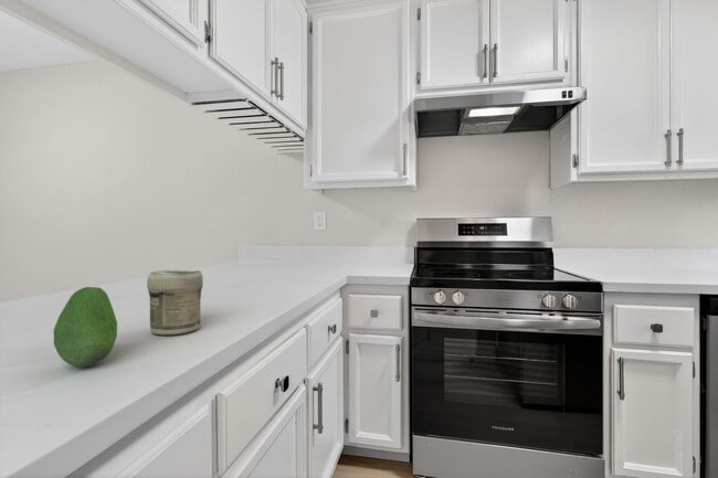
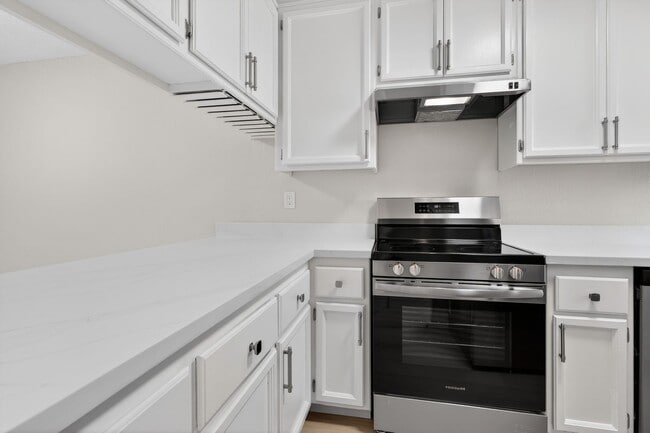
- jar [146,268,204,336]
- fruit [53,286,118,368]
